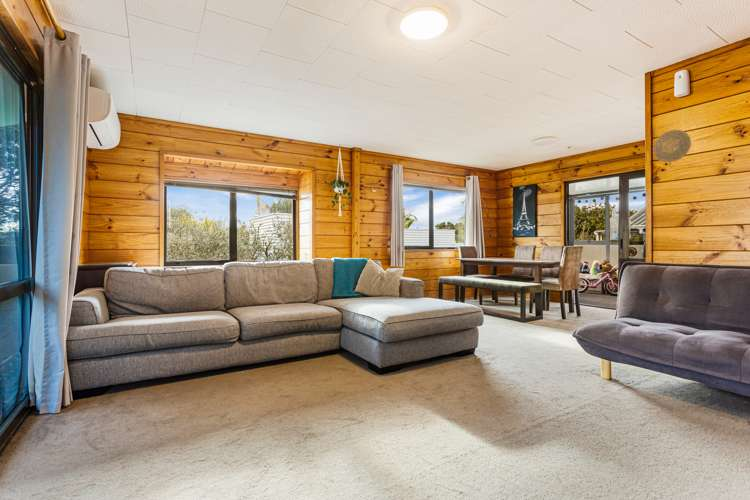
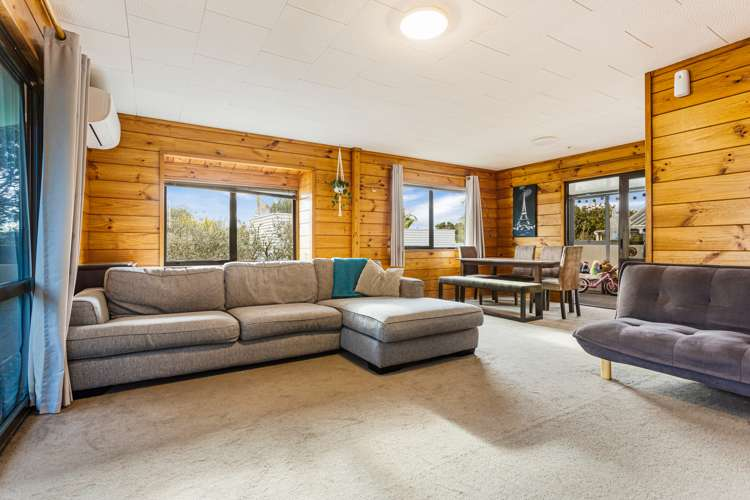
- decorative plate [652,129,692,163]
